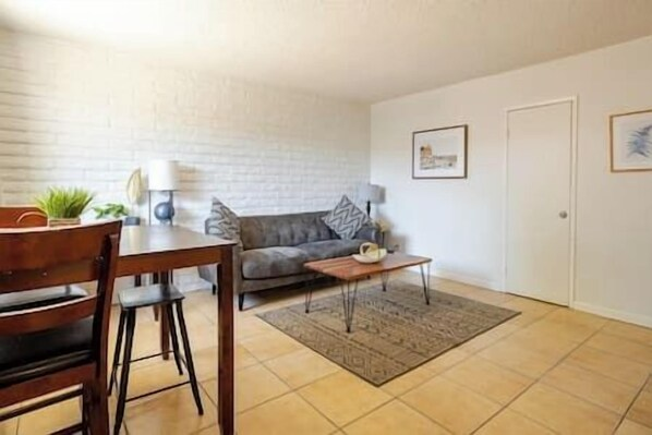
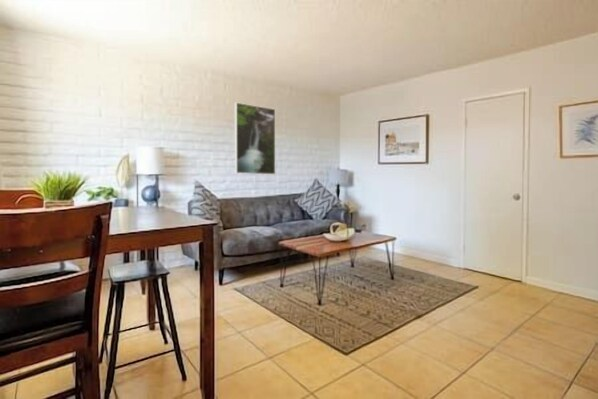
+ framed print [234,102,276,175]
